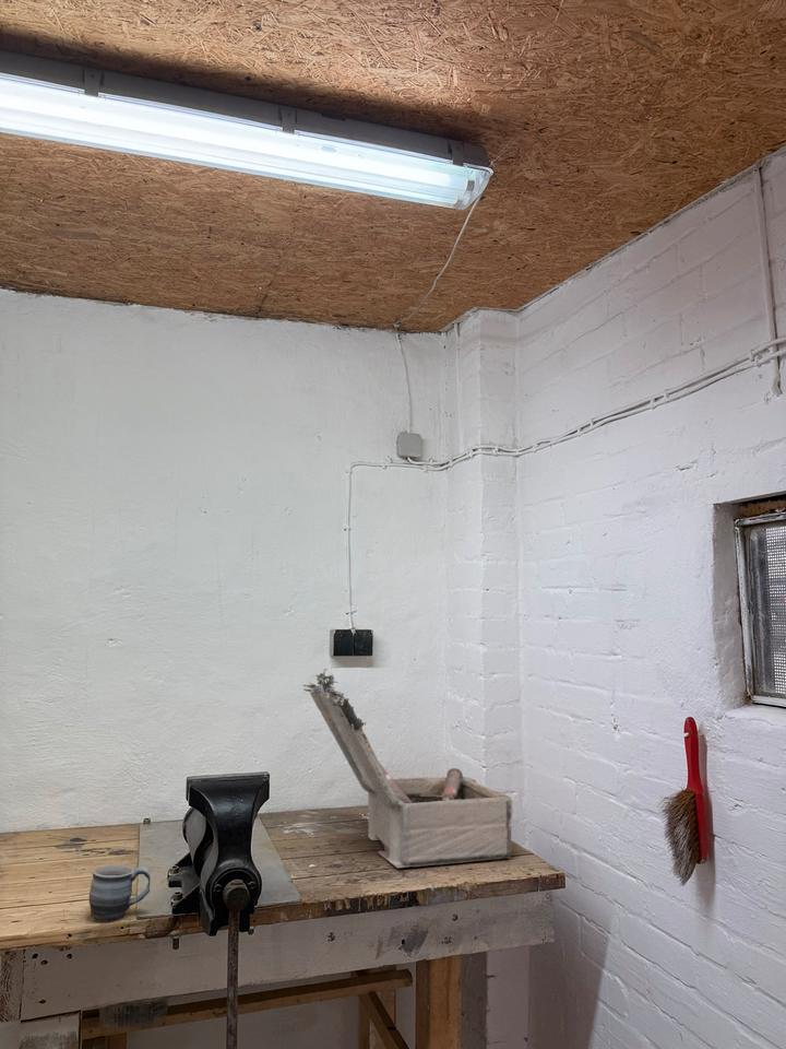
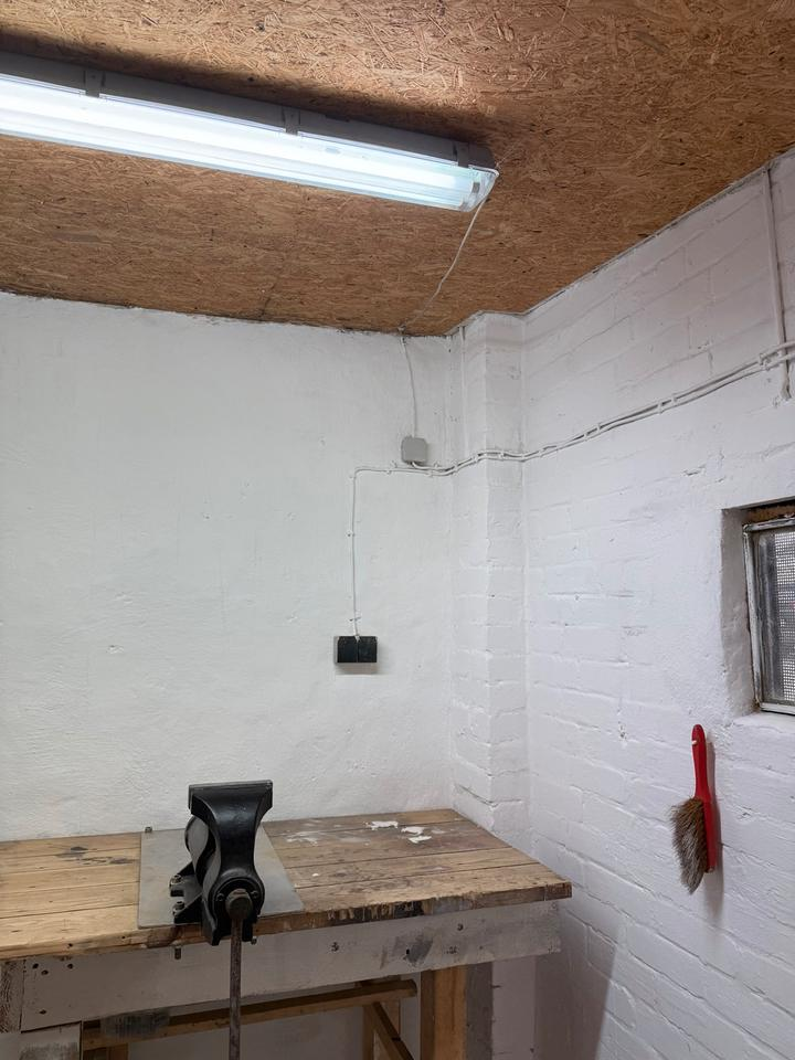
- tool box [302,668,513,869]
- mug [88,863,152,922]
